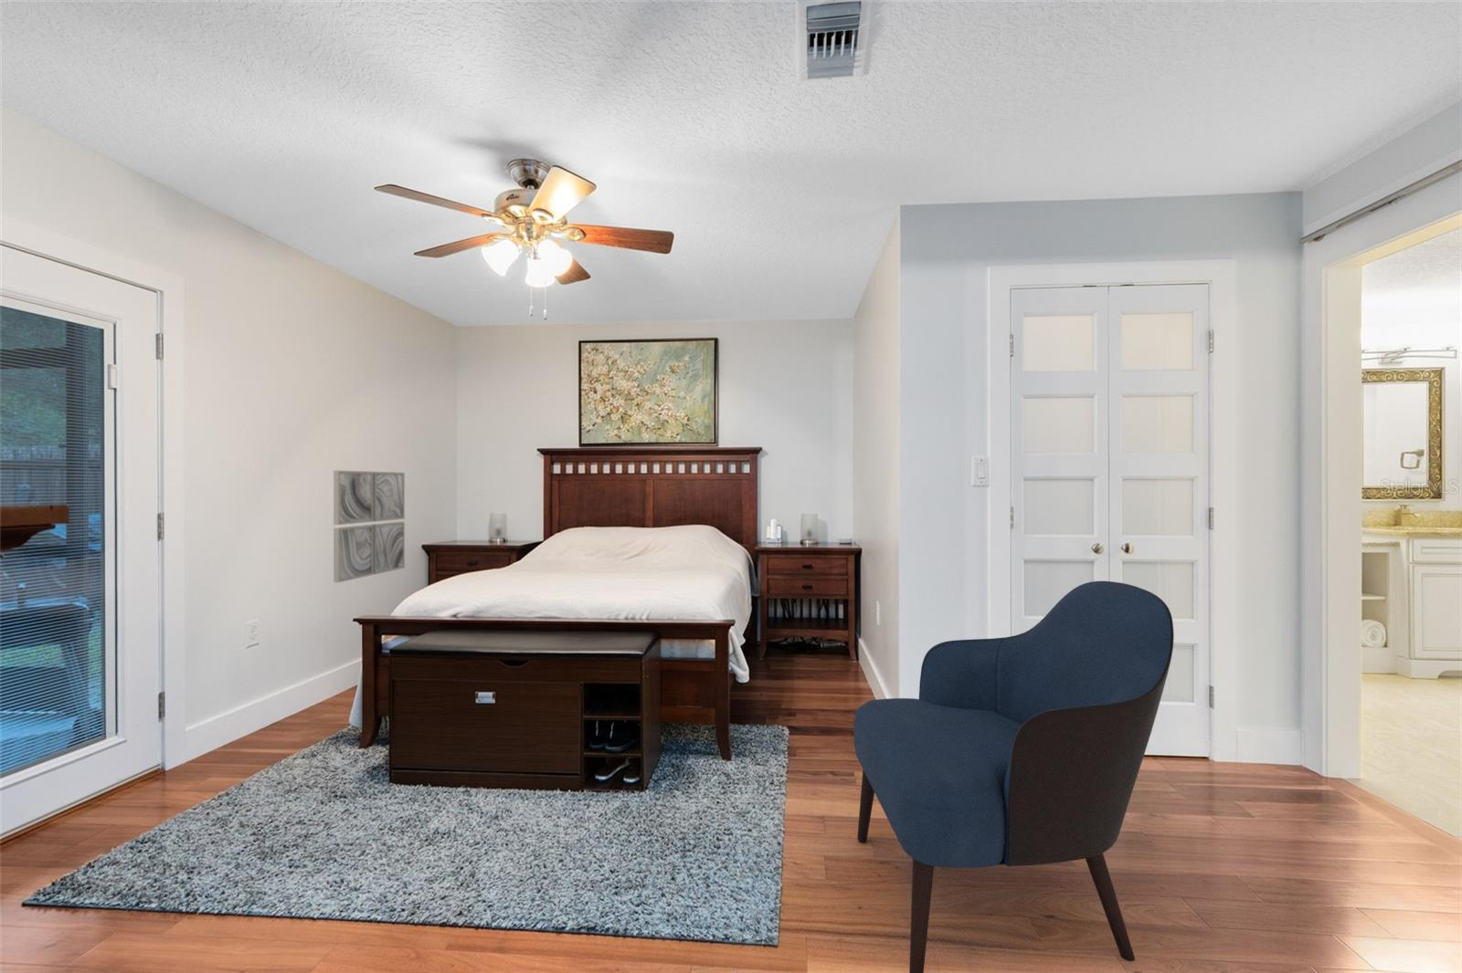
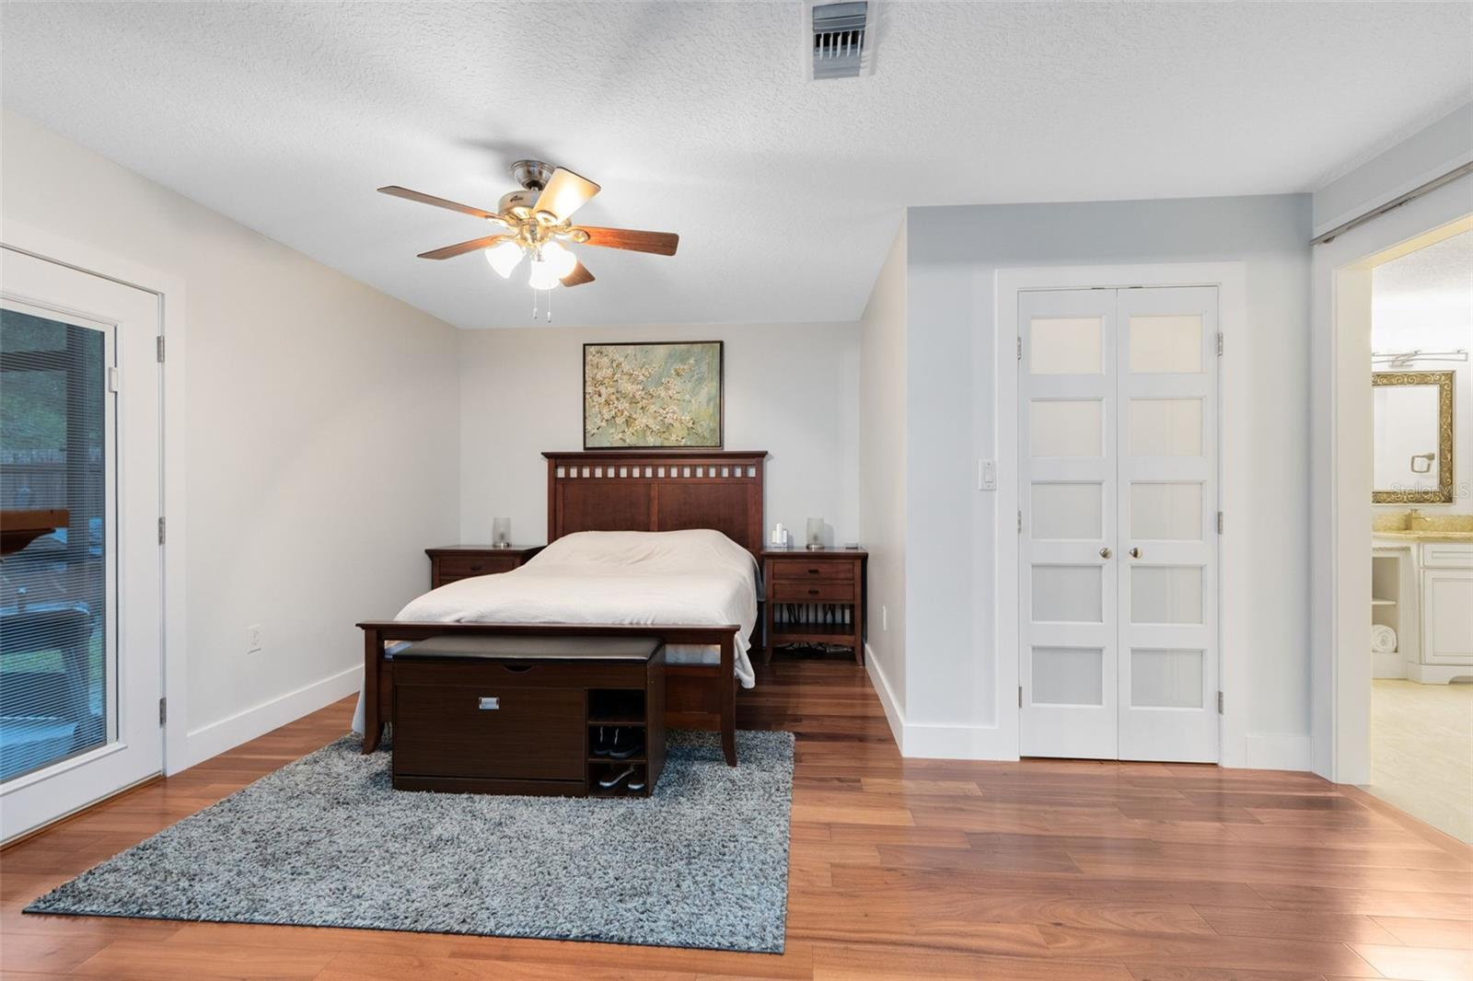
- wall art [333,469,405,583]
- armchair [852,581,1175,973]
